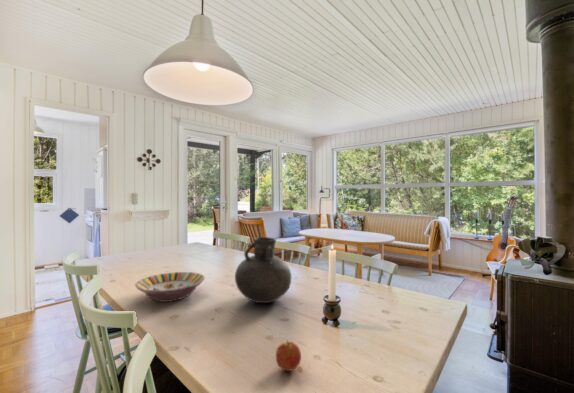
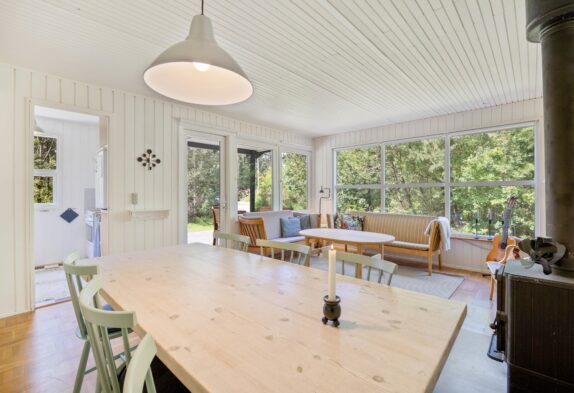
- vase [234,236,292,304]
- fruit [275,339,302,372]
- serving bowl [134,271,206,303]
